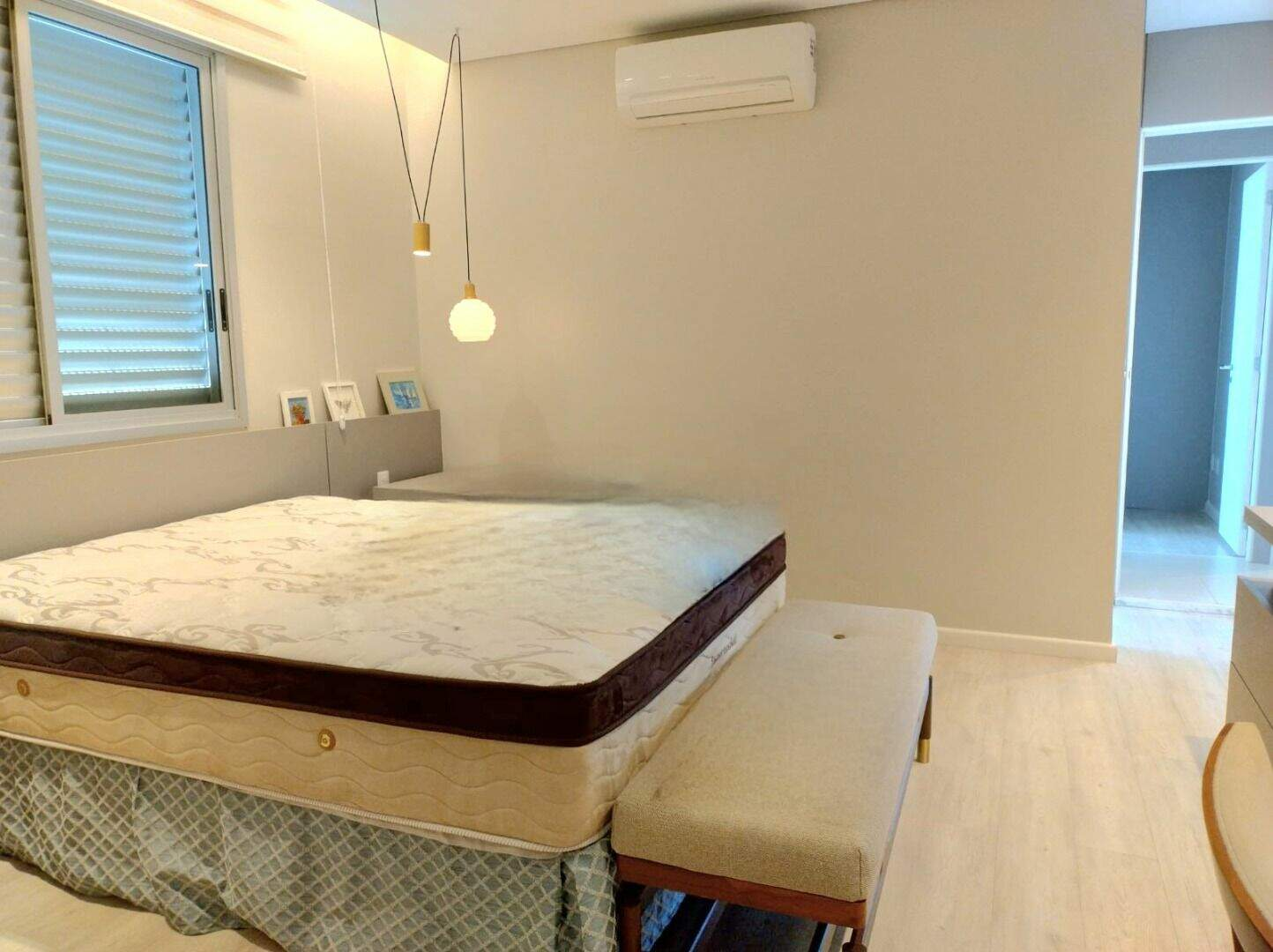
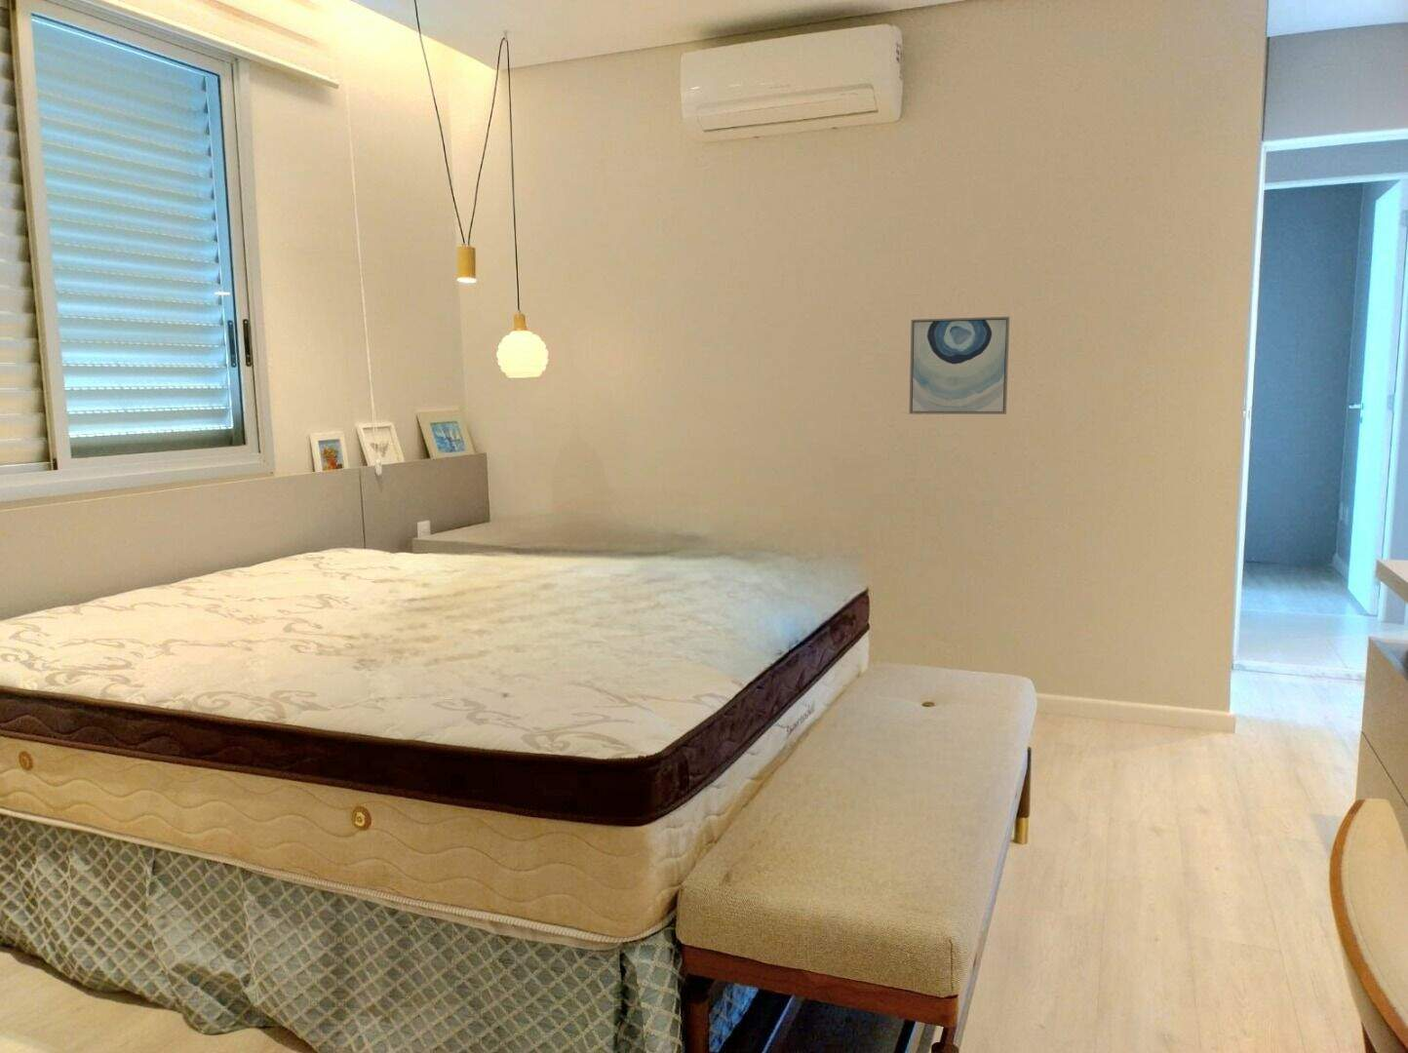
+ wall art [909,316,1010,416]
